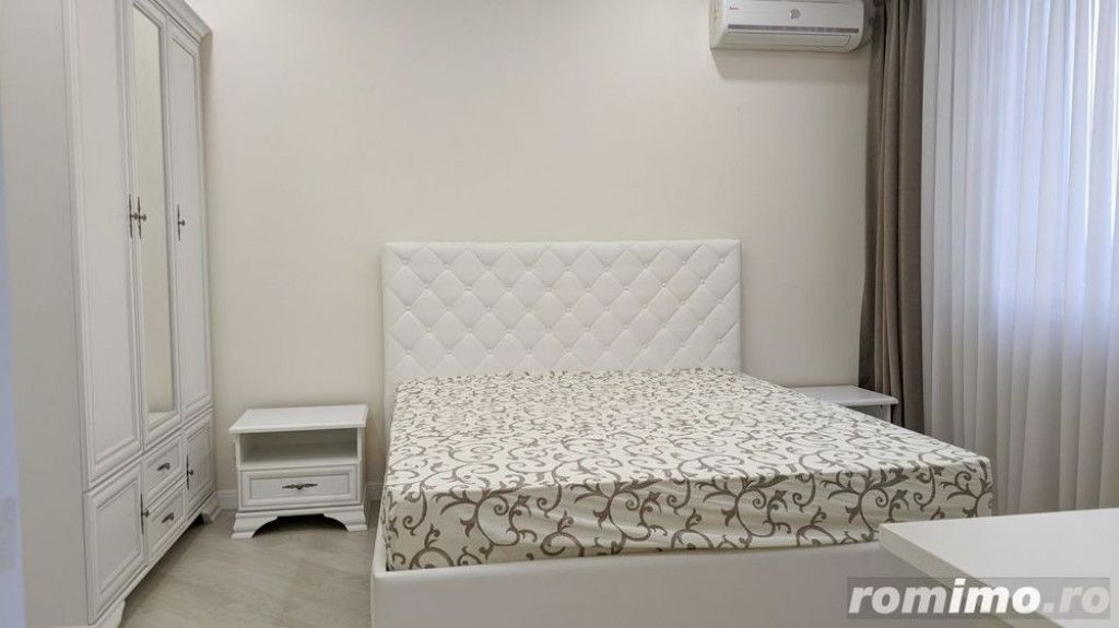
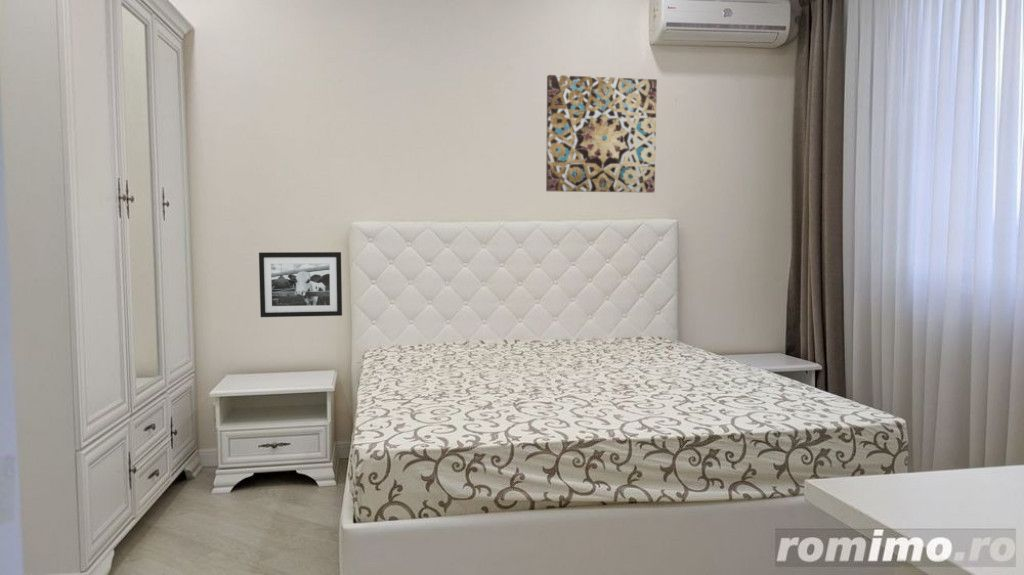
+ wall art [545,74,658,194]
+ picture frame [258,251,343,318]
